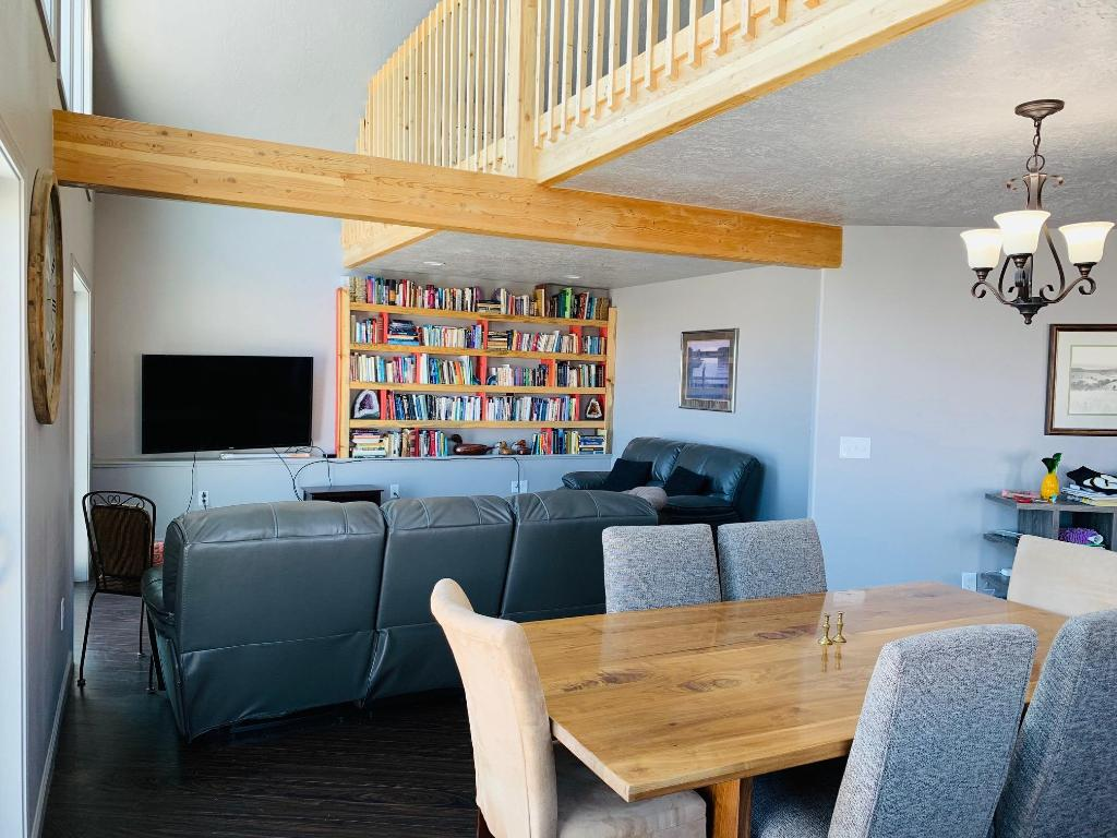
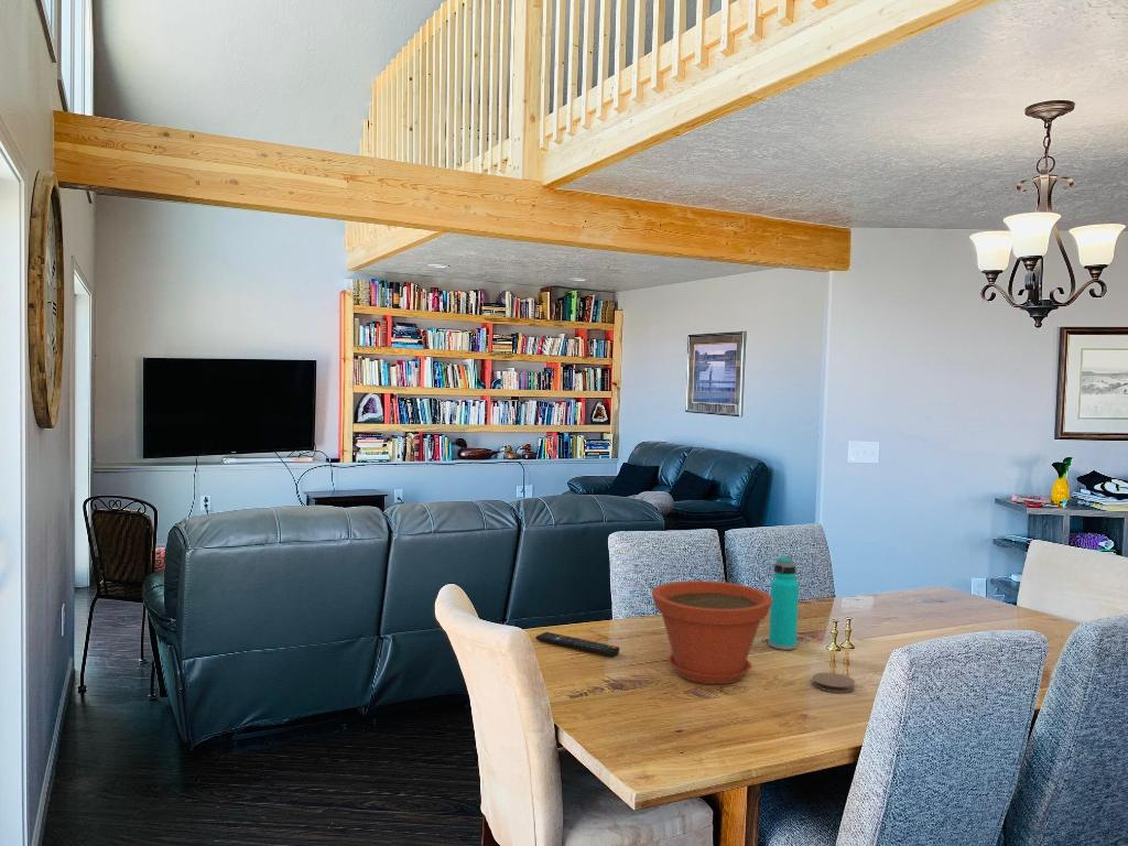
+ water bottle [768,555,800,651]
+ plant pot [651,579,772,685]
+ remote control [535,631,620,657]
+ coaster [811,672,856,694]
